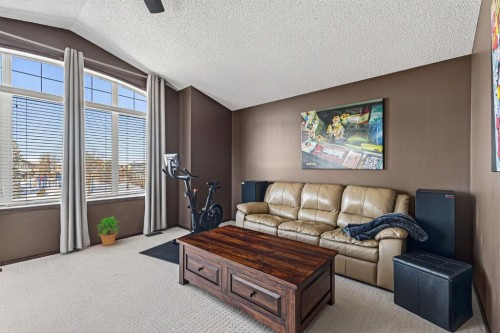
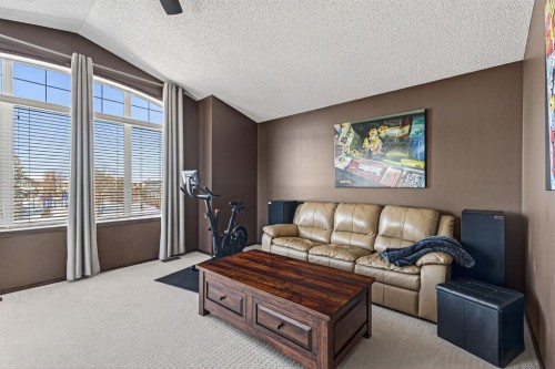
- potted plant [94,216,121,246]
